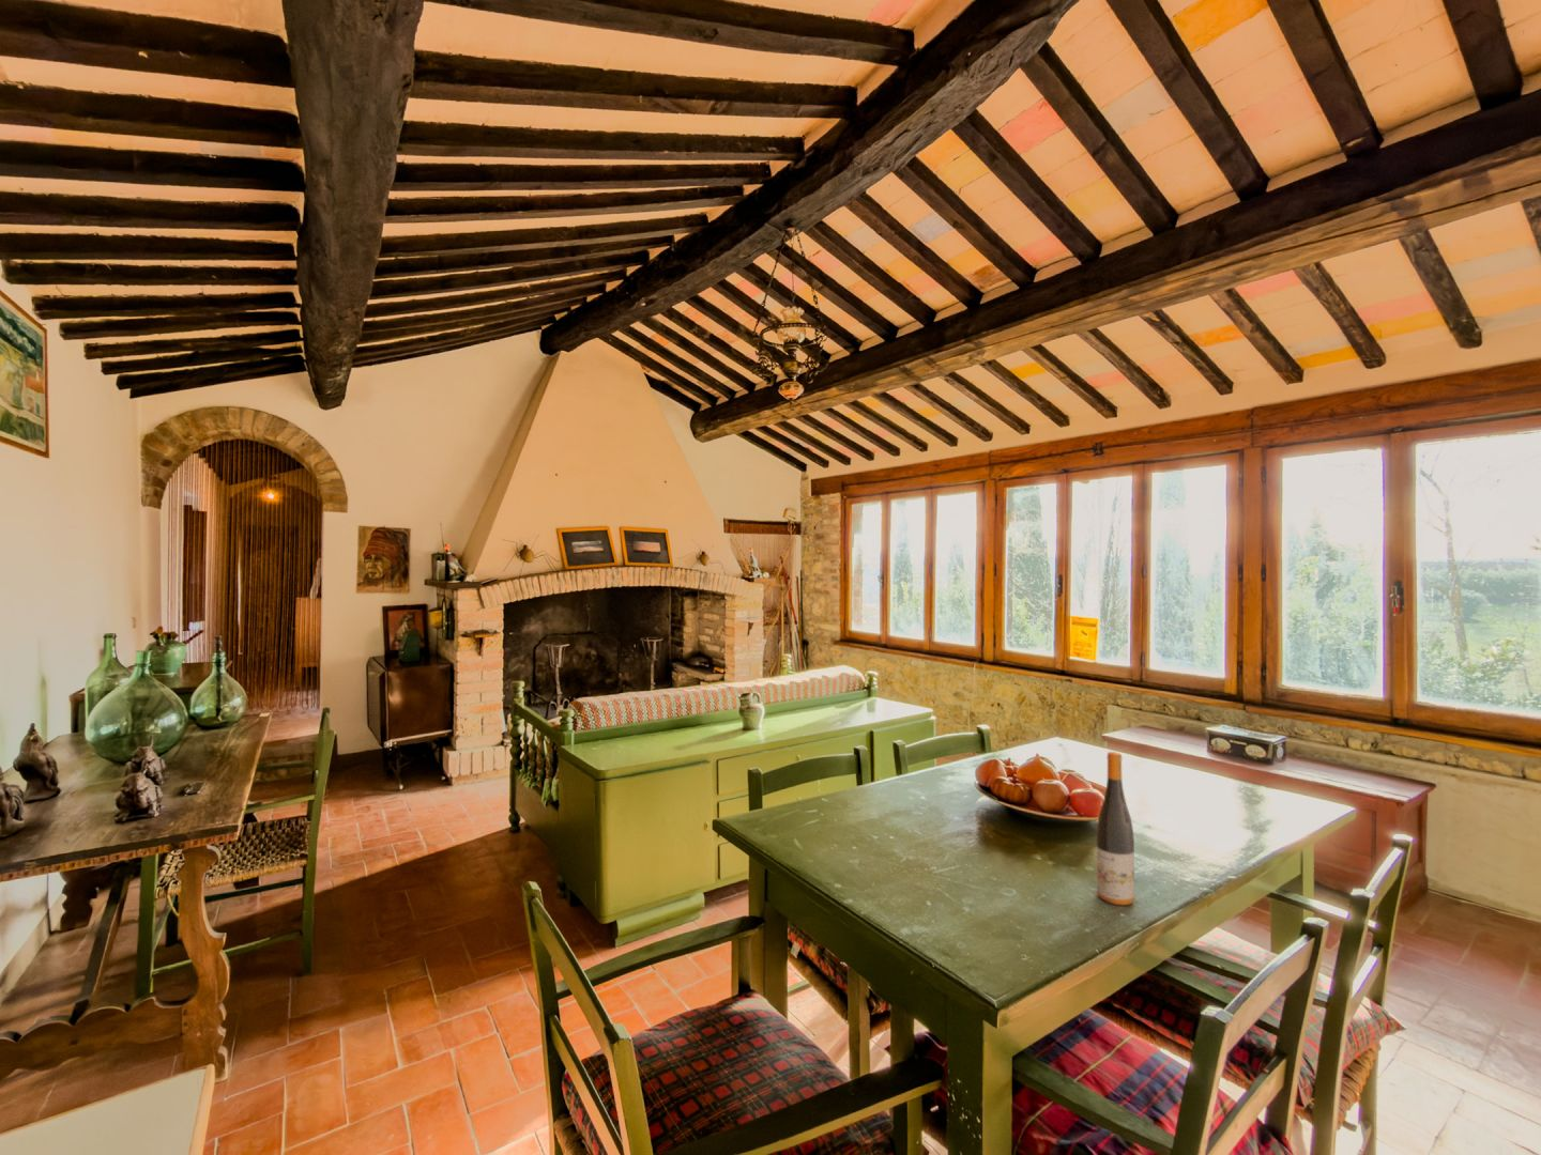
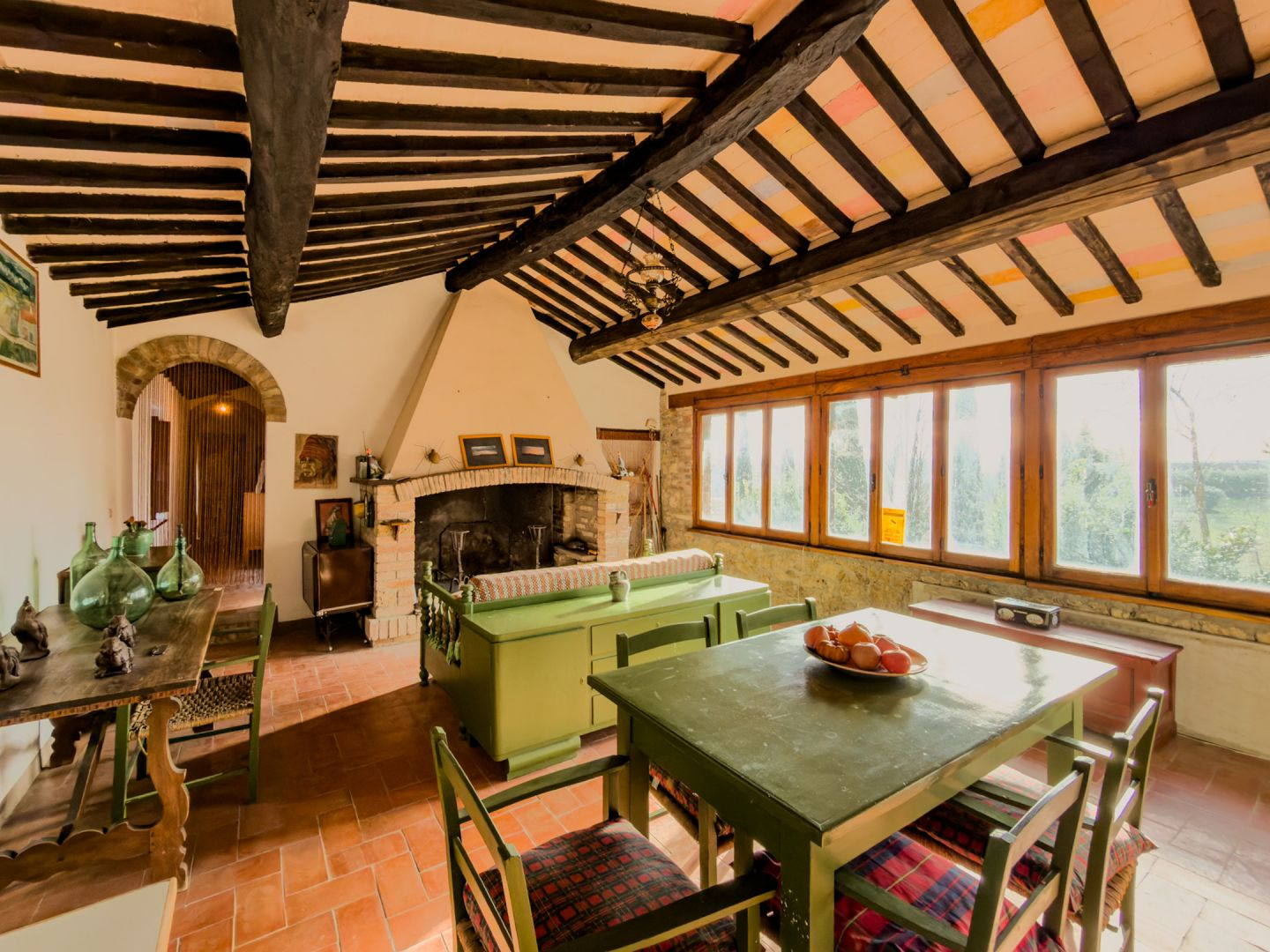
- wine bottle [1096,751,1136,906]
